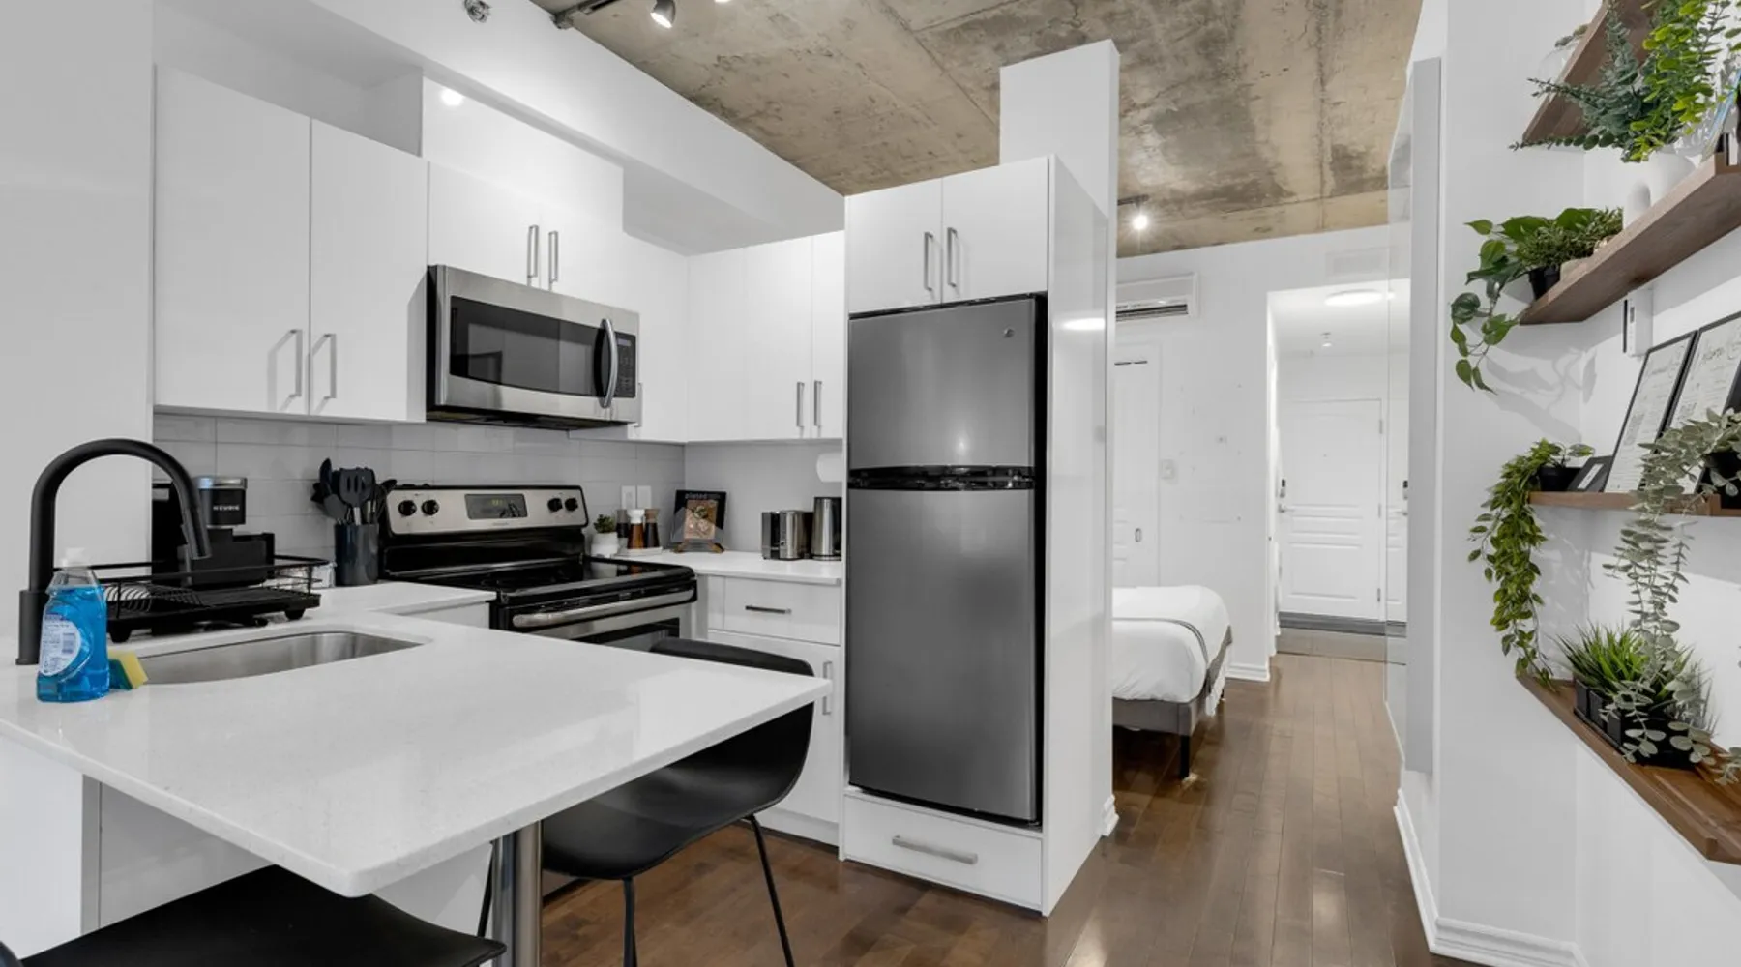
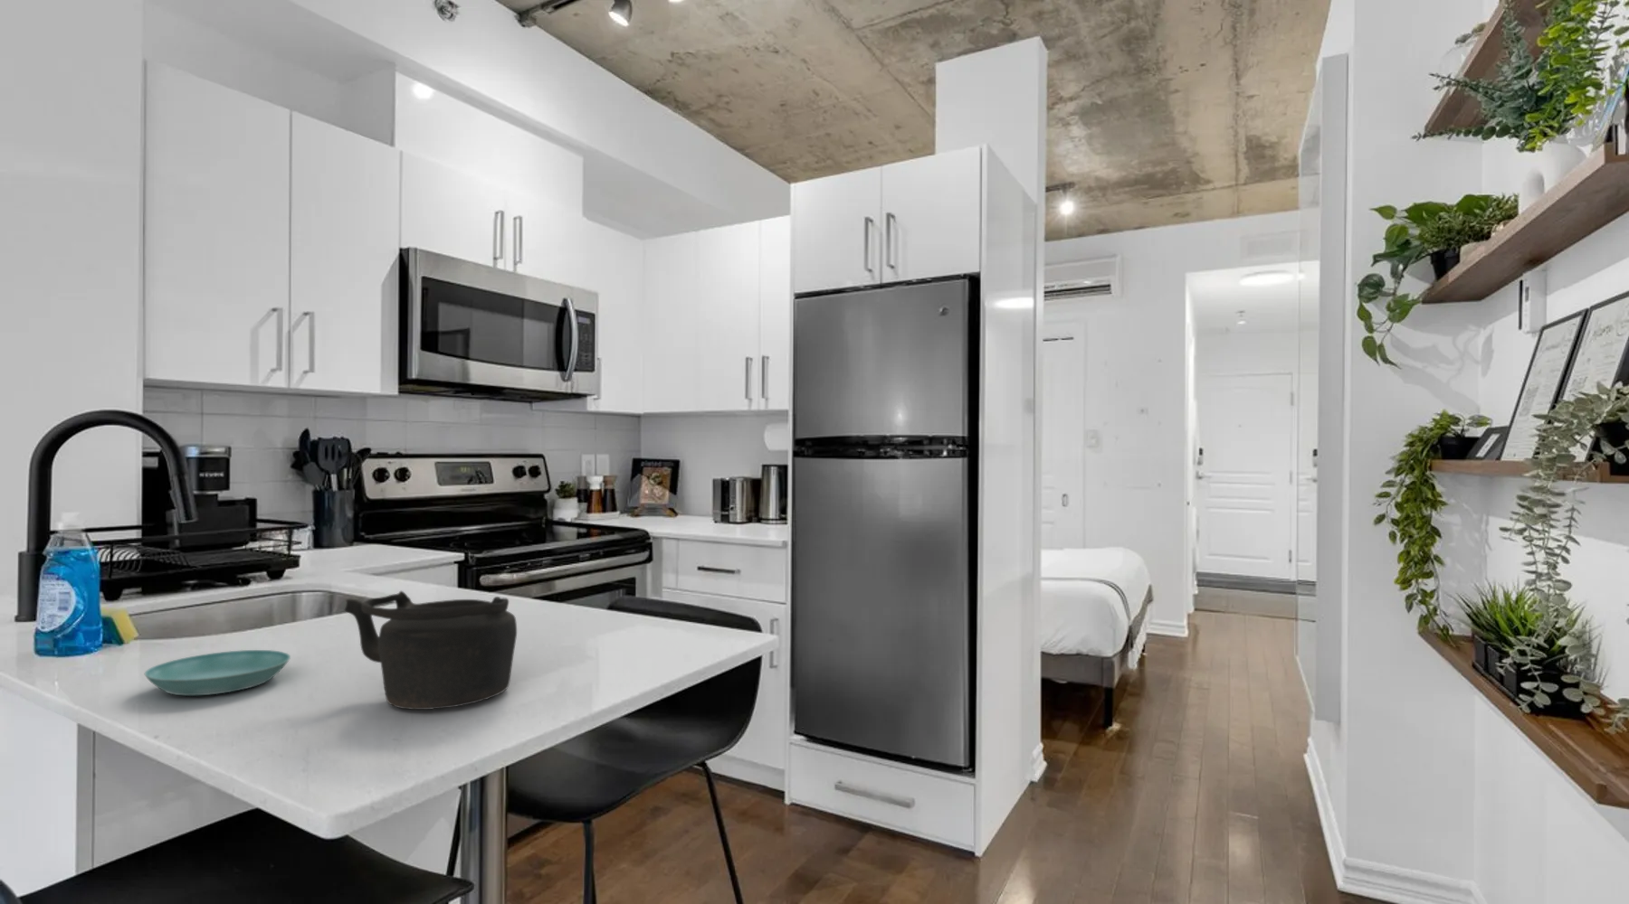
+ teapot [344,590,518,710]
+ saucer [144,649,292,696]
